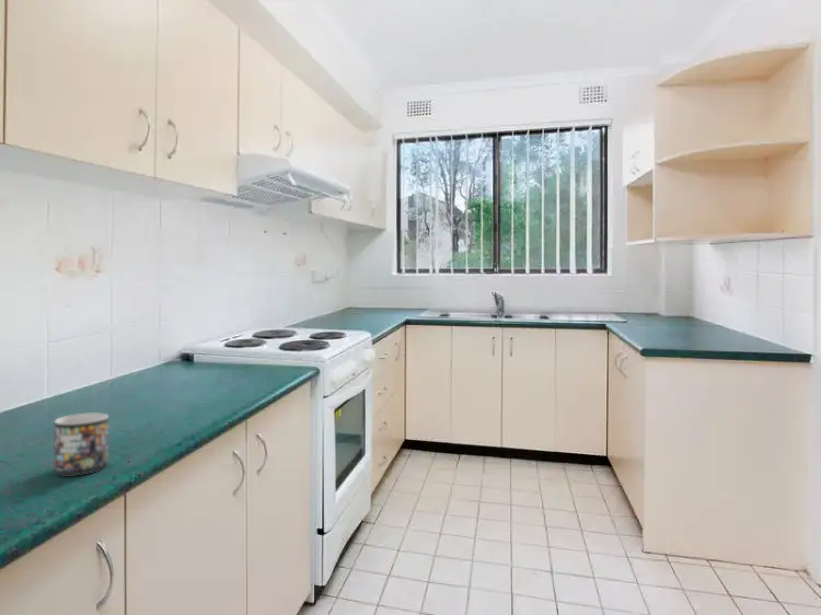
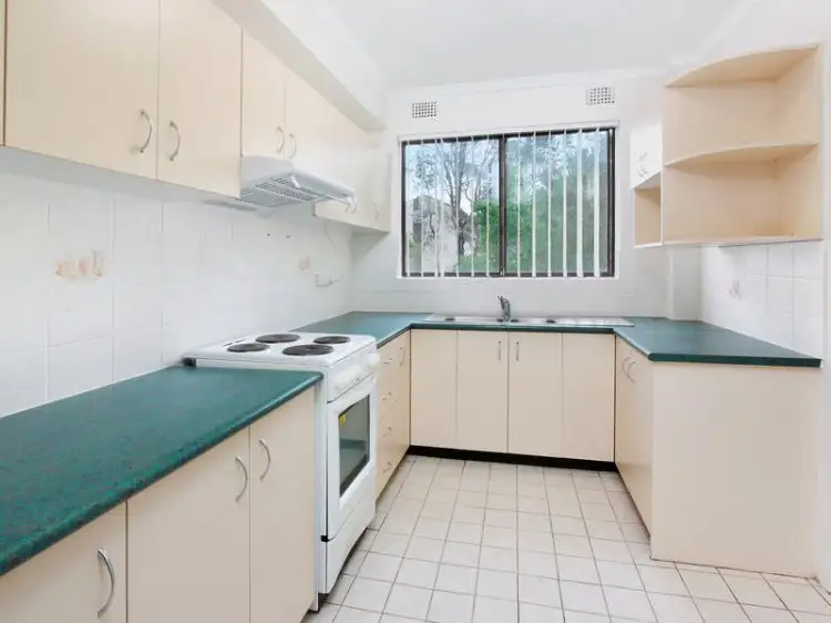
- mug [54,413,109,476]
